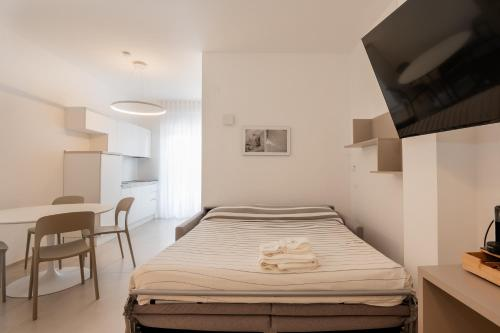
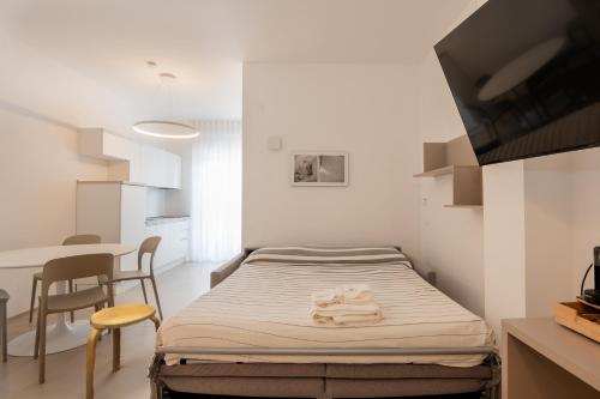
+ stool [85,303,162,399]
